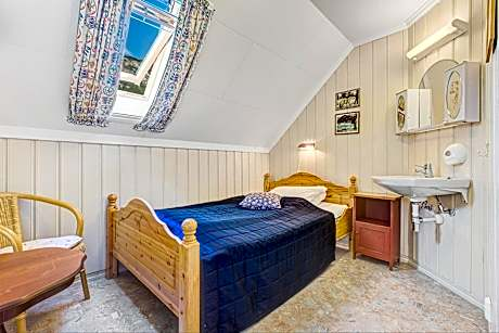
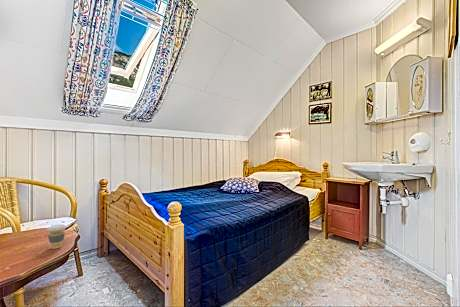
+ coffee cup [46,223,67,250]
